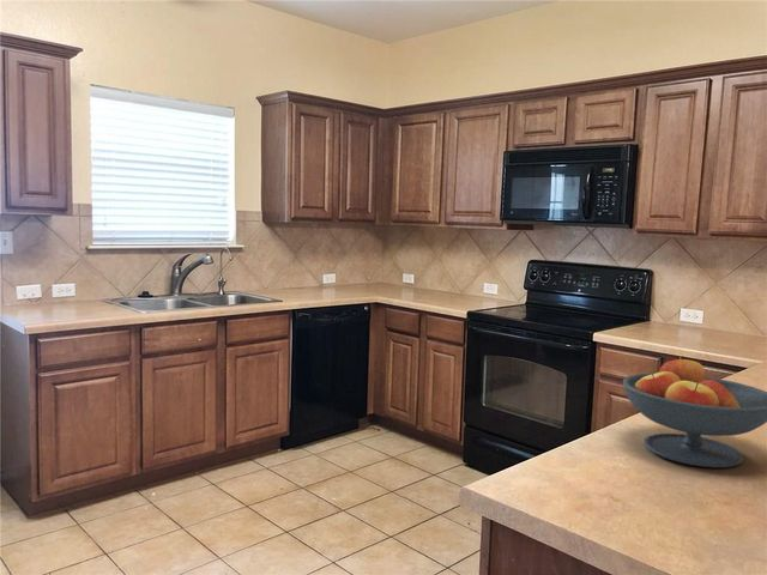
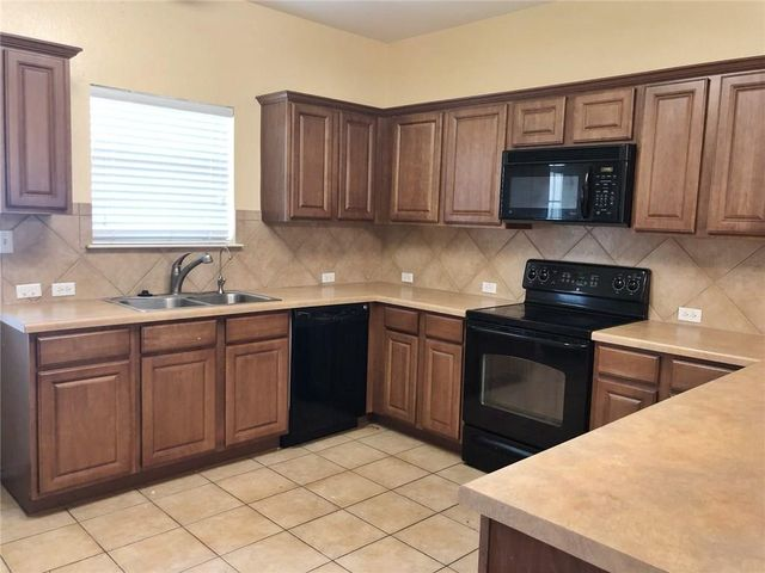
- fruit bowl [622,356,767,468]
